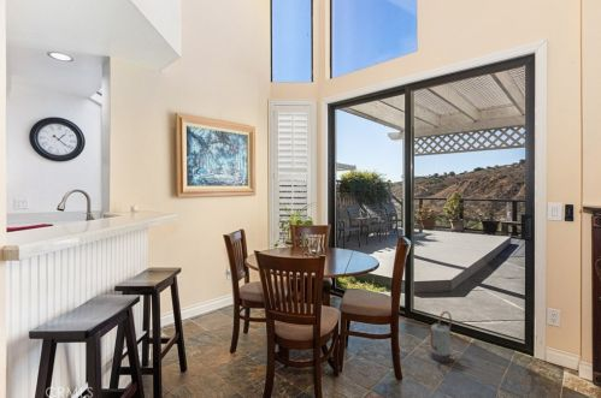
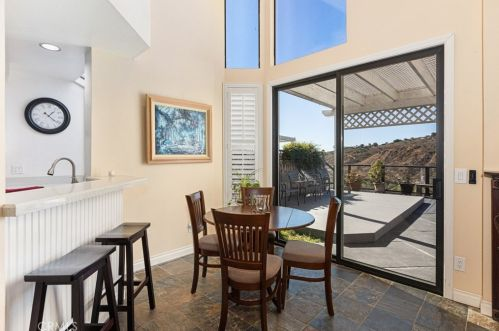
- watering can [428,310,453,363]
